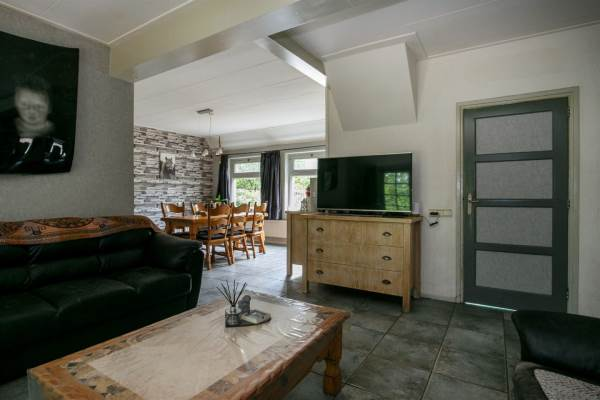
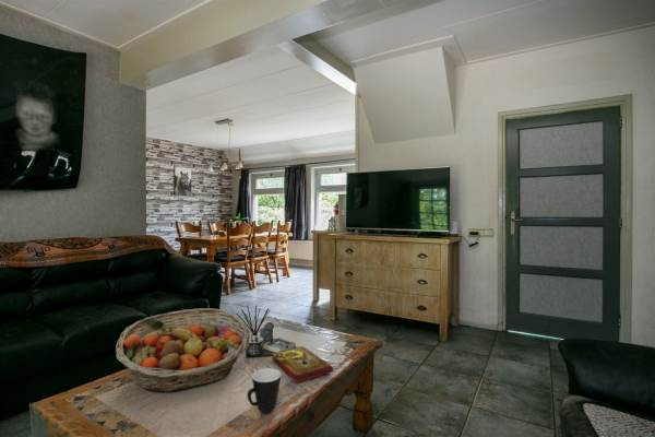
+ fruit basket [115,307,251,393]
+ book [270,345,334,383]
+ mug [246,367,283,414]
